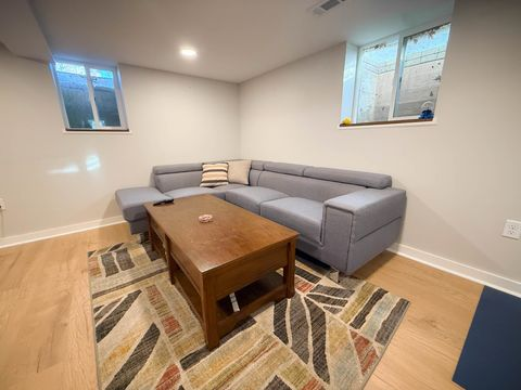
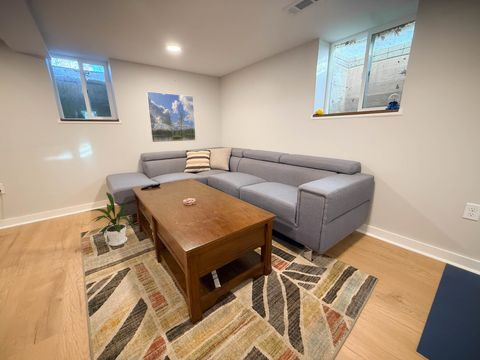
+ house plant [86,192,133,247]
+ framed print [145,90,197,143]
